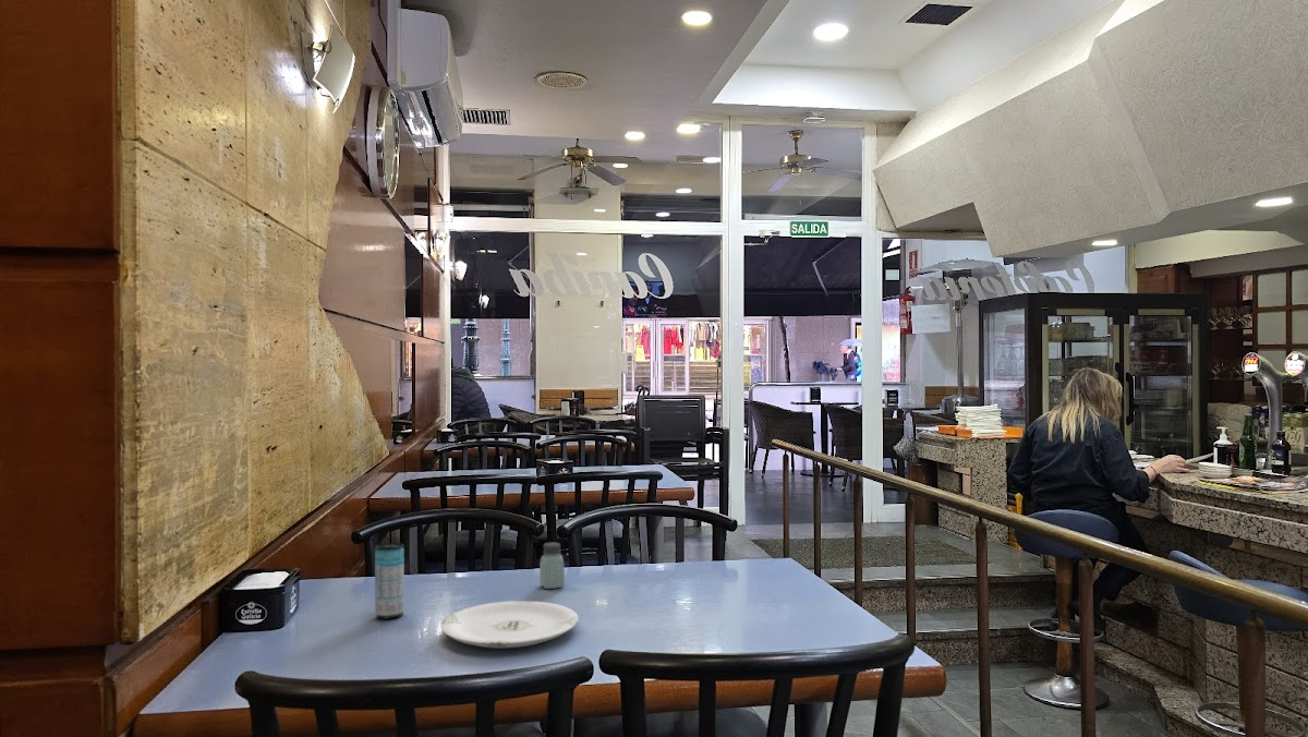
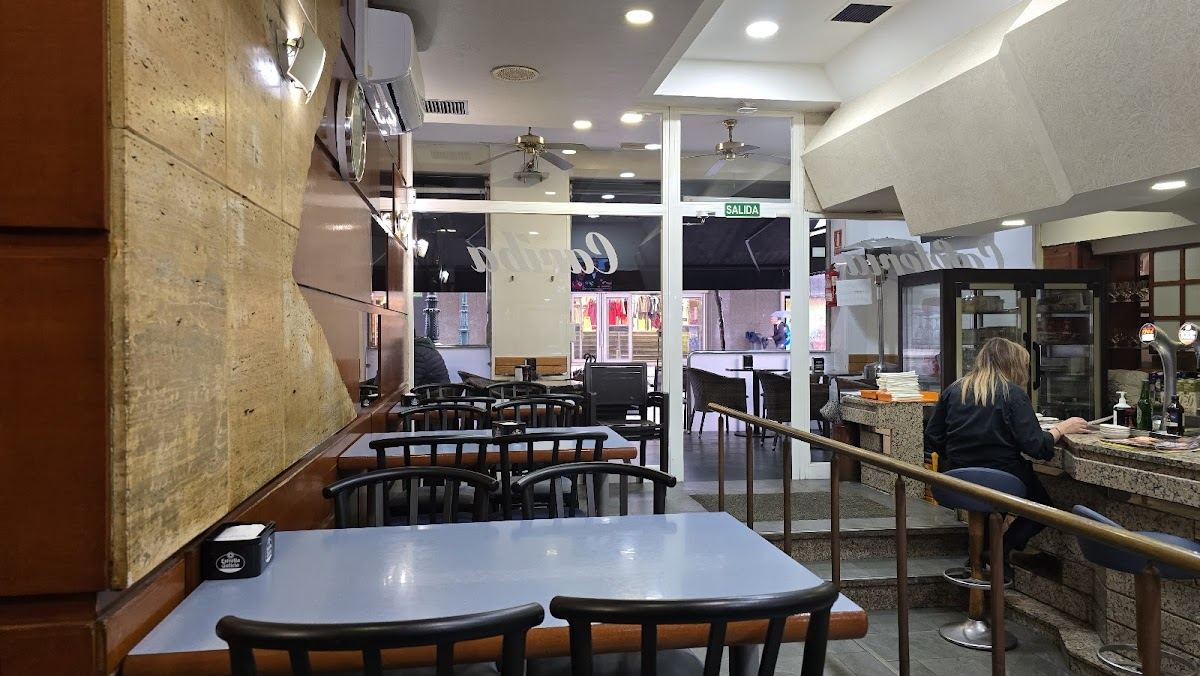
- plate [440,600,580,650]
- beverage can [374,542,405,619]
- saltshaker [538,542,566,590]
